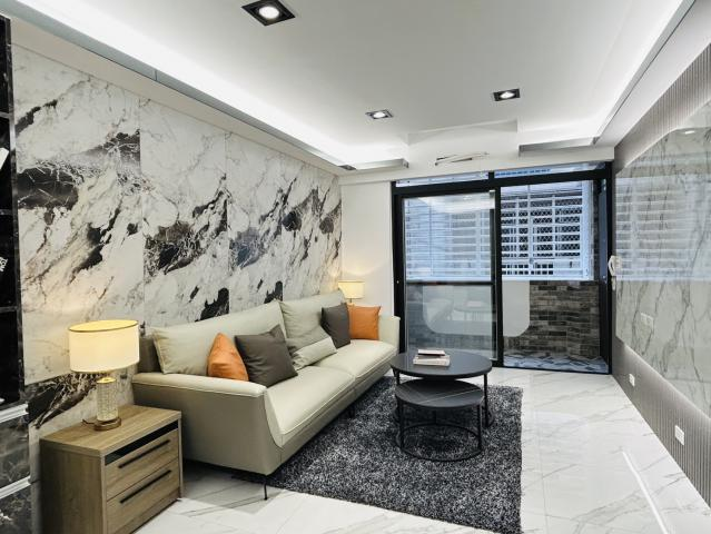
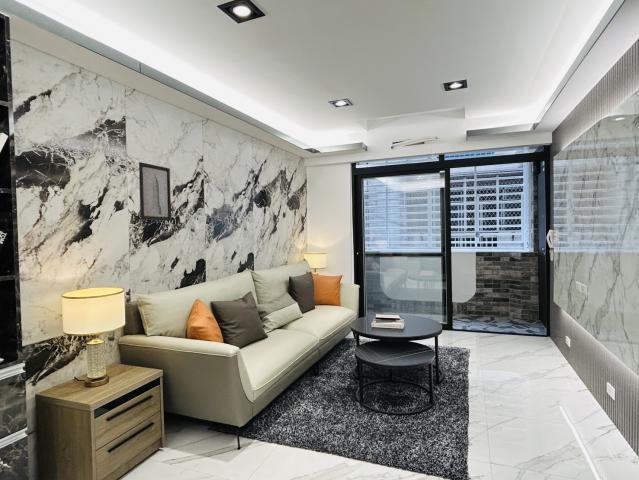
+ wall art [138,161,172,222]
